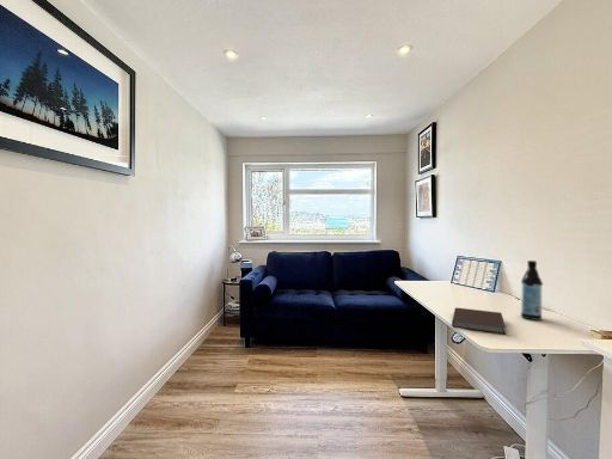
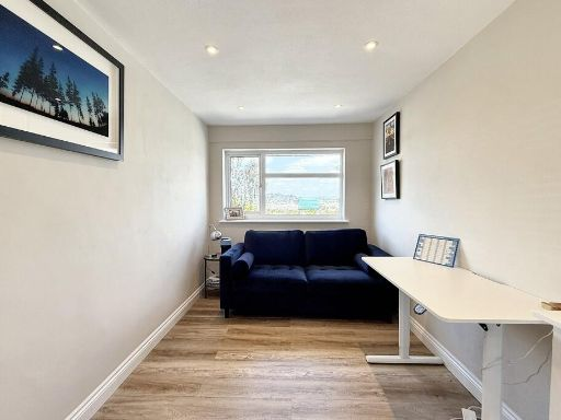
- water bottle [520,259,544,322]
- notebook [451,307,507,336]
